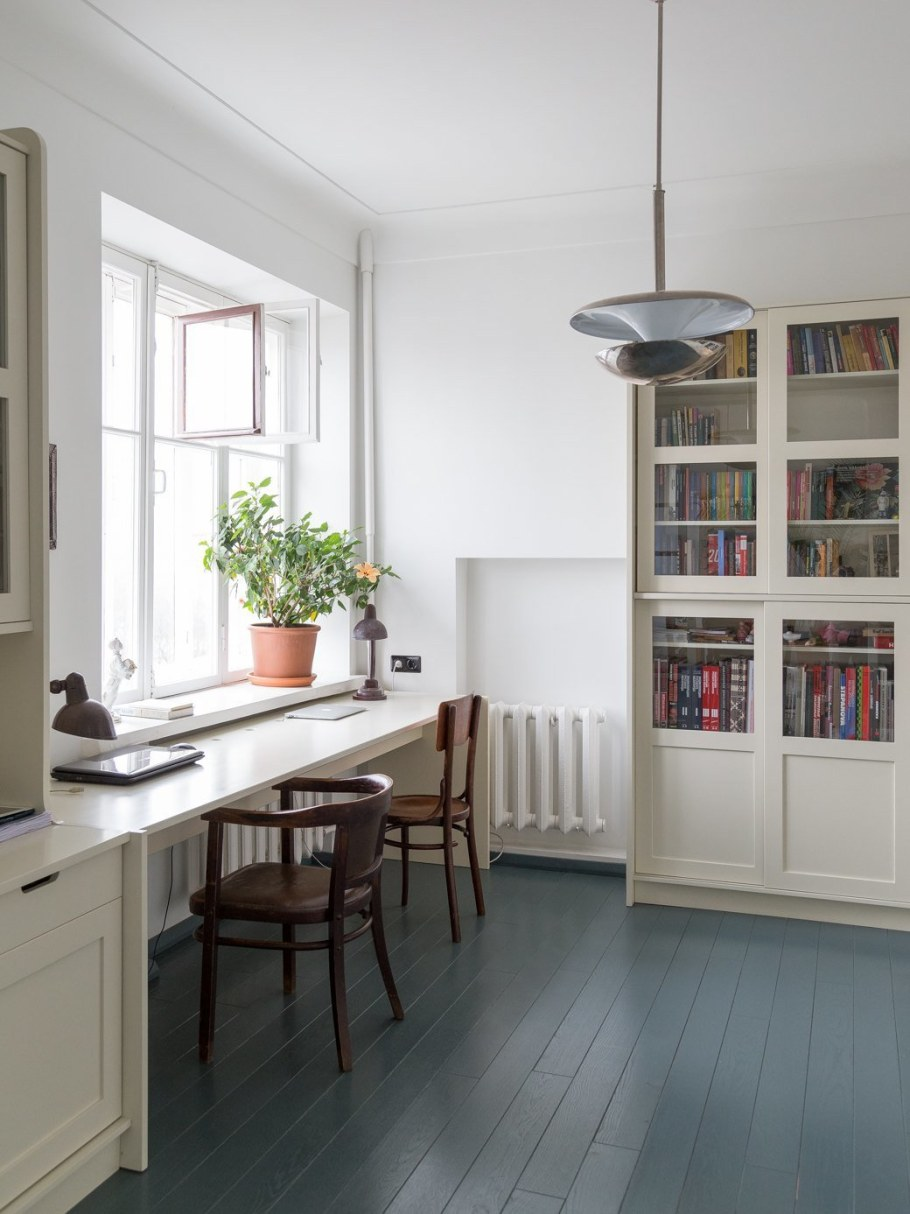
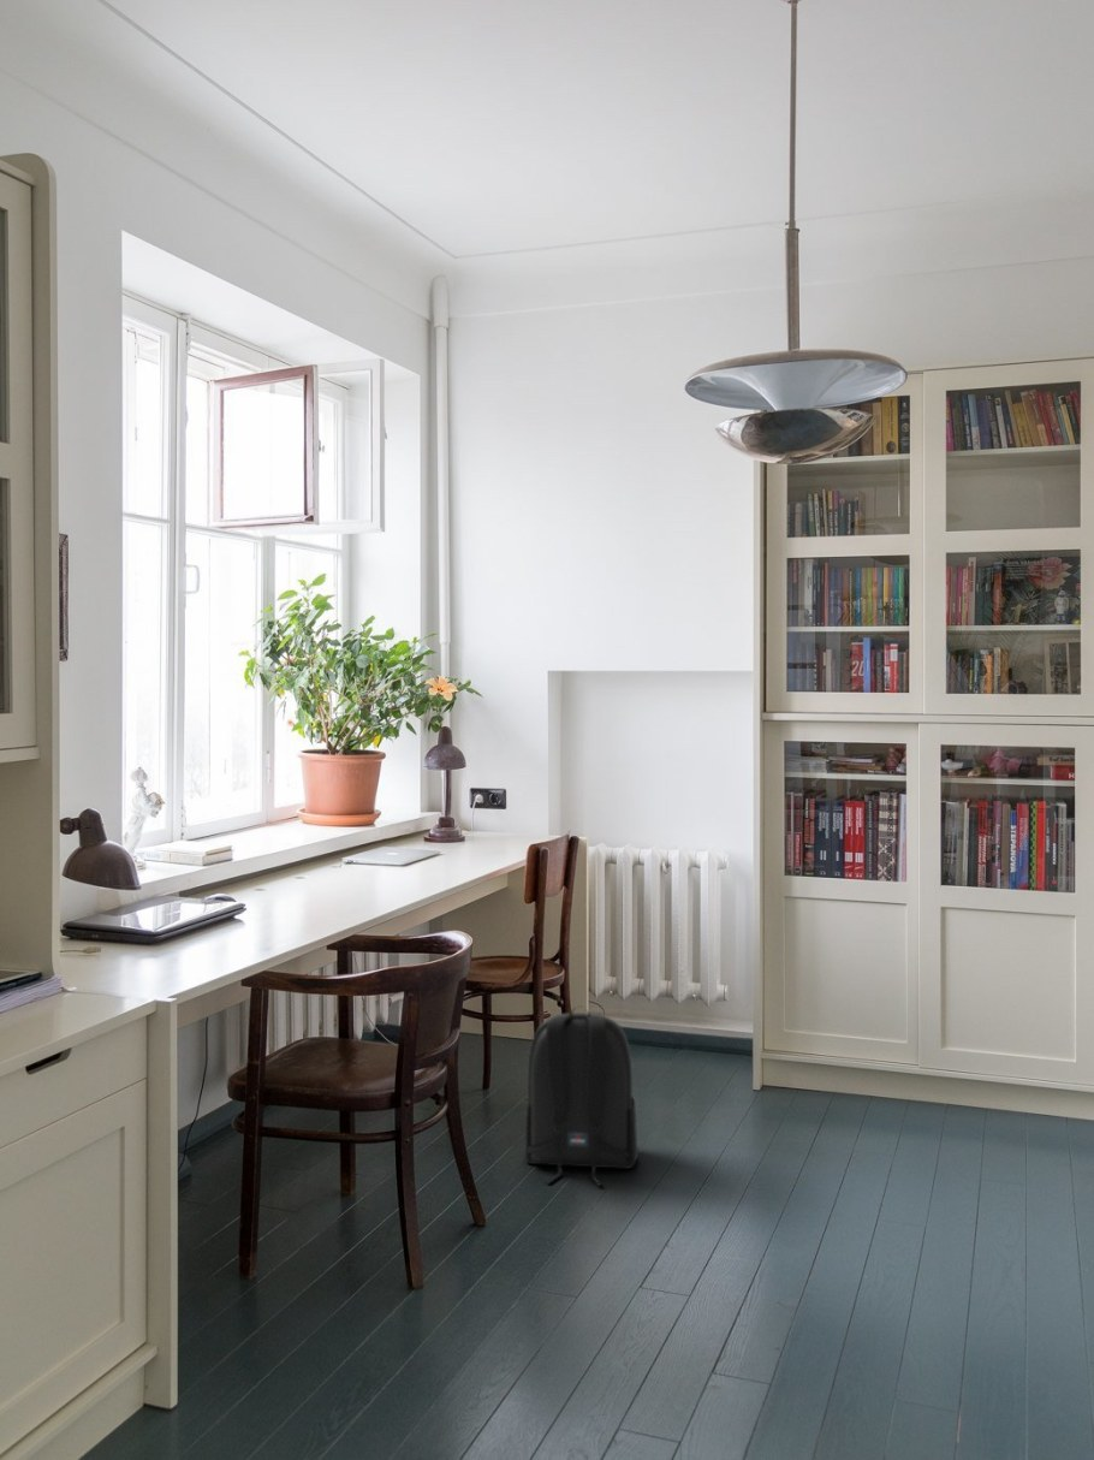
+ backpack [523,1004,640,1187]
